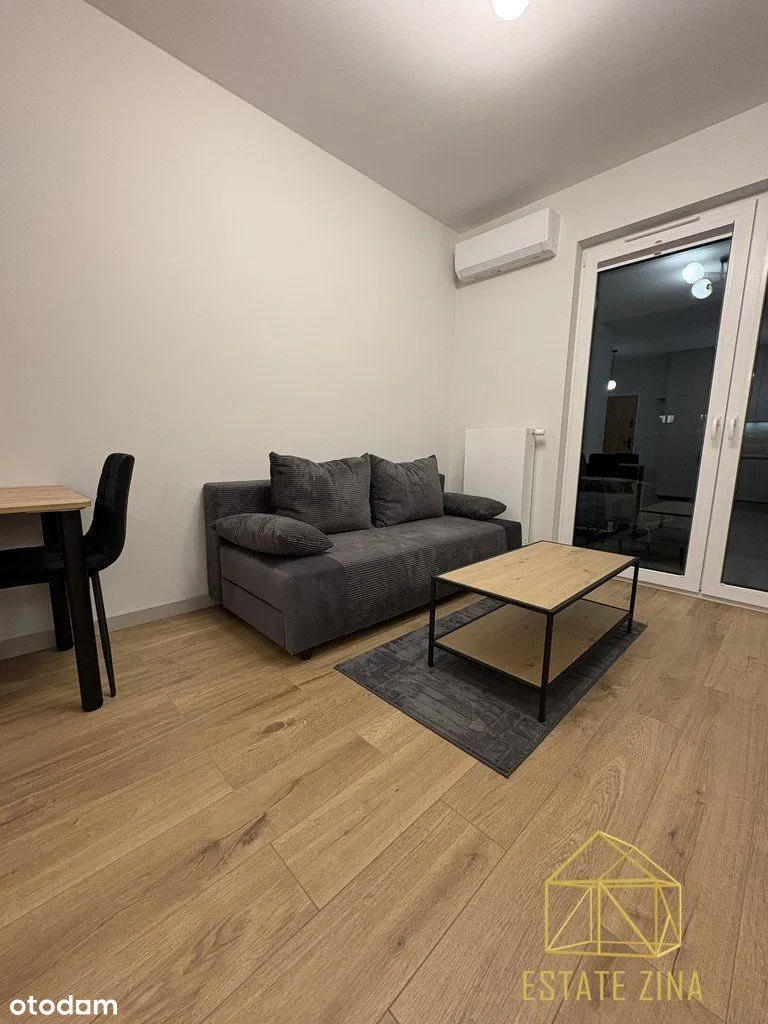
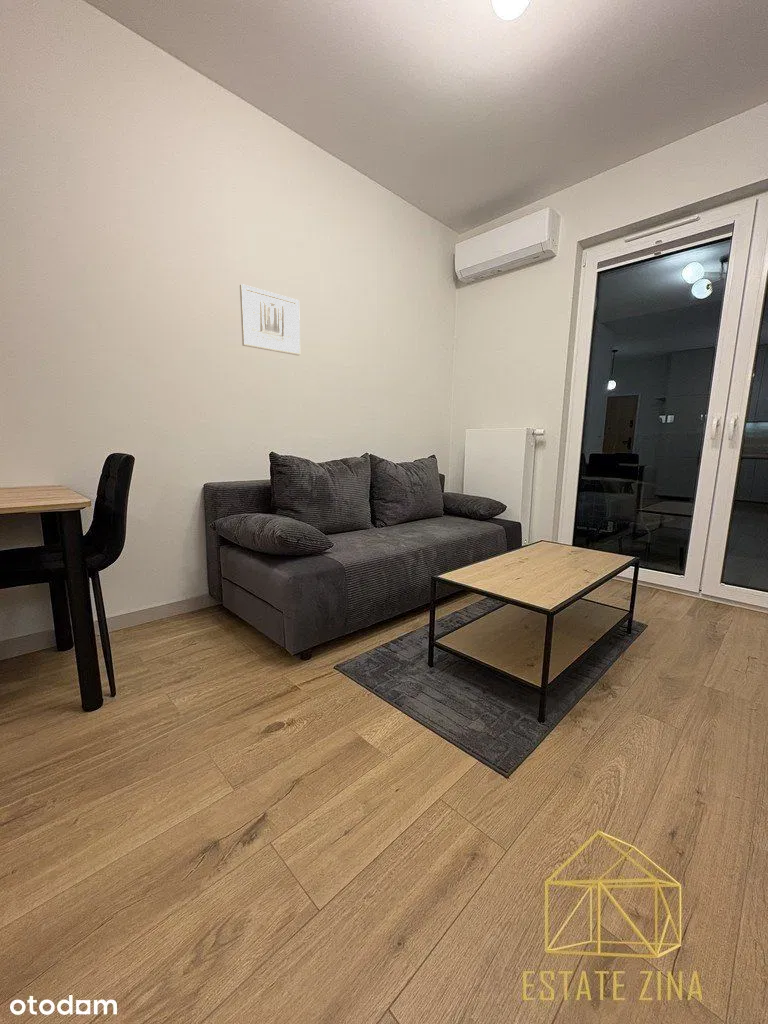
+ wall art [239,283,301,356]
